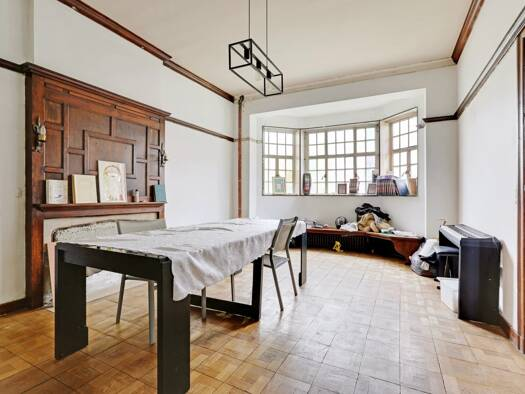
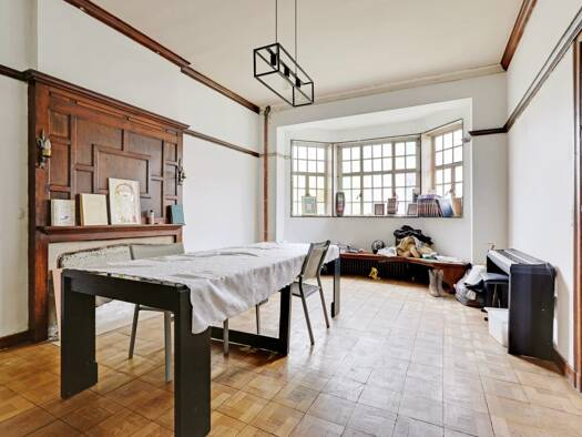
+ boots [428,268,448,297]
